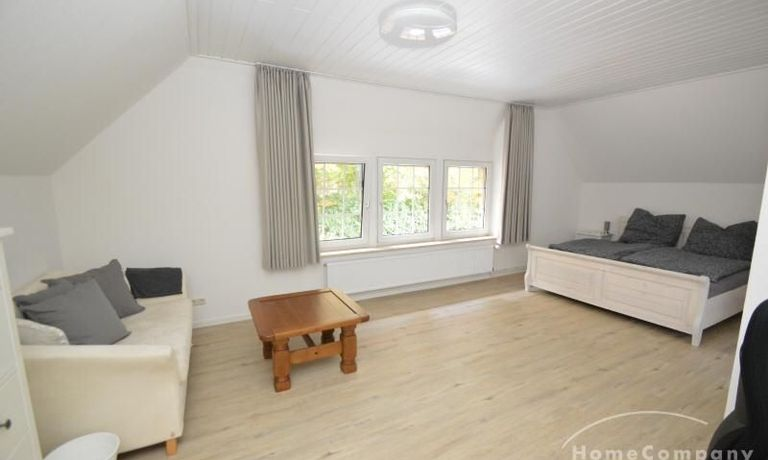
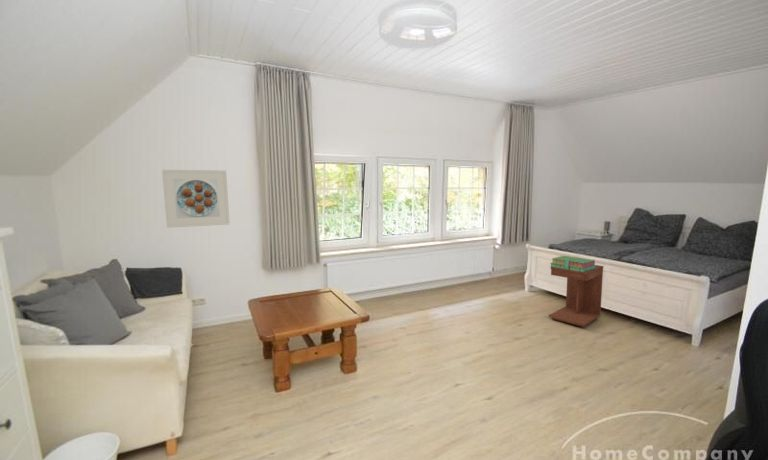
+ stack of books [549,255,596,272]
+ side table [548,264,604,328]
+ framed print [161,169,231,229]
